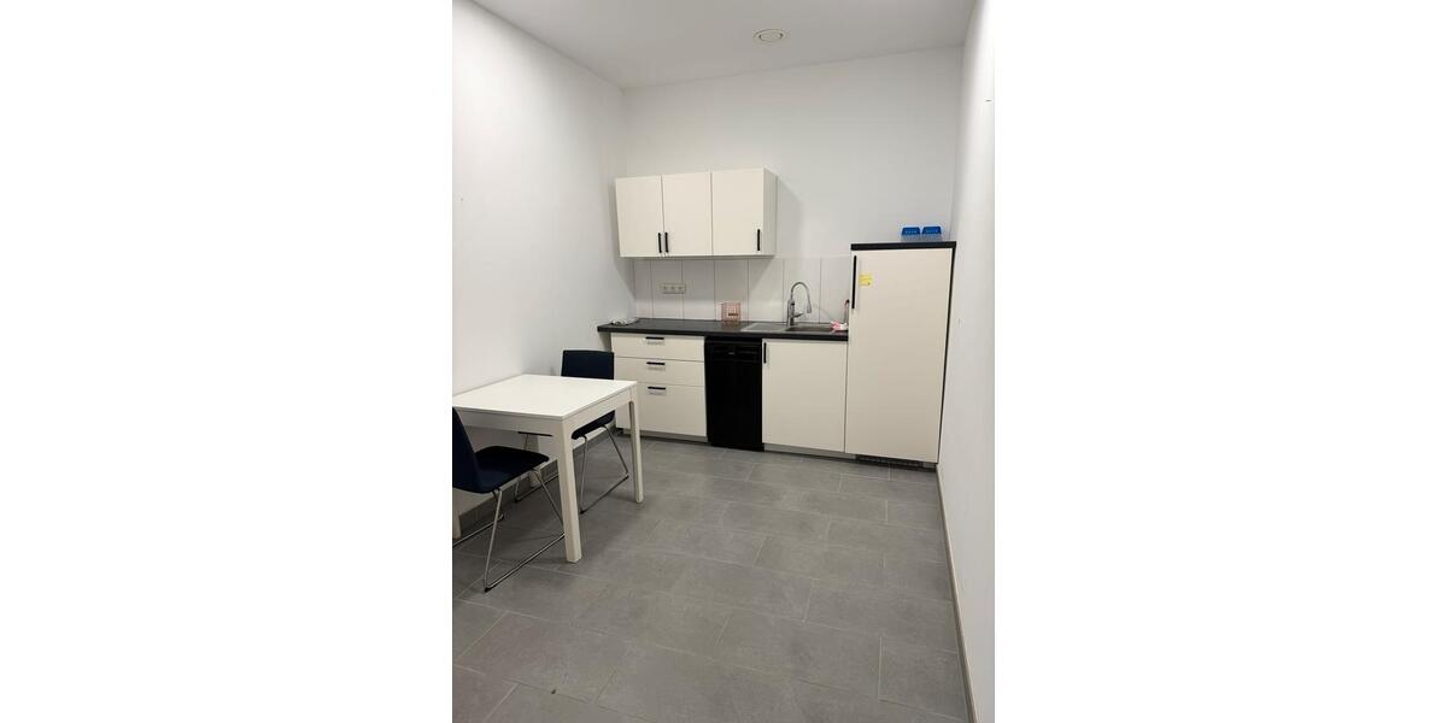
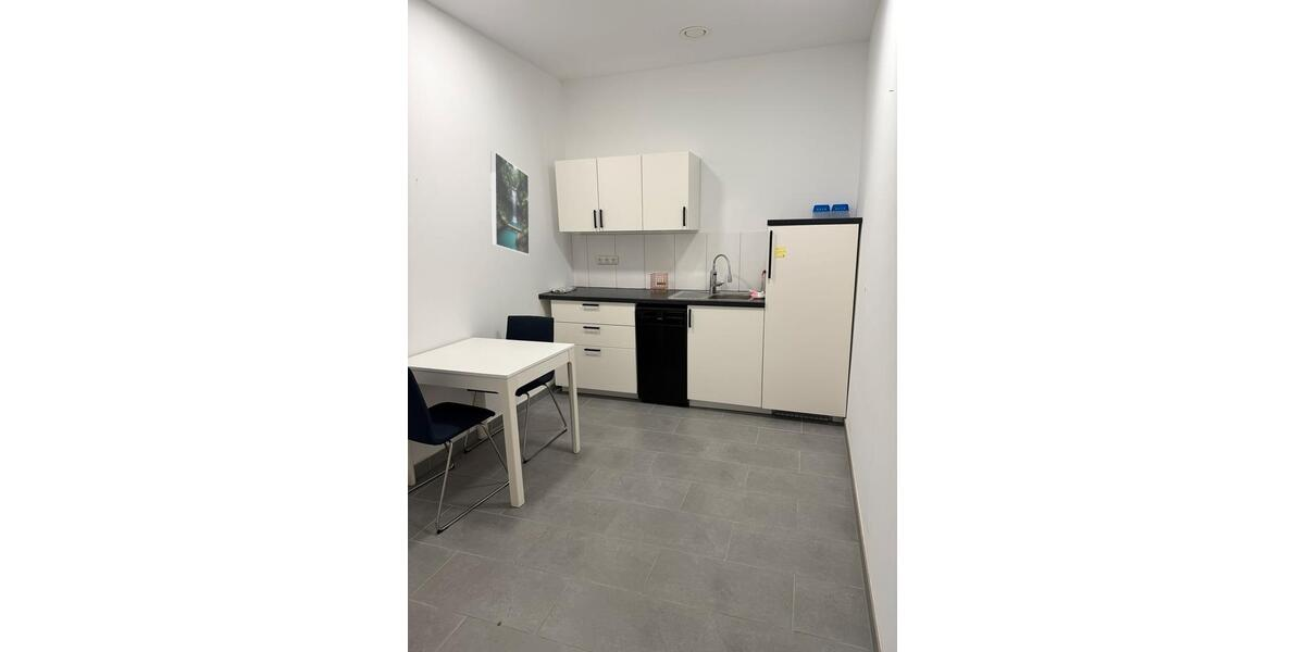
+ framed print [489,150,531,256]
